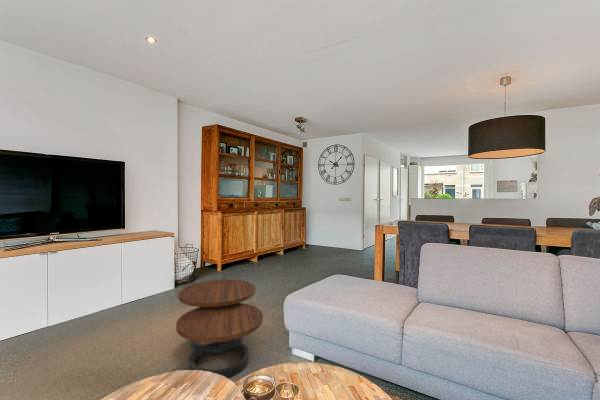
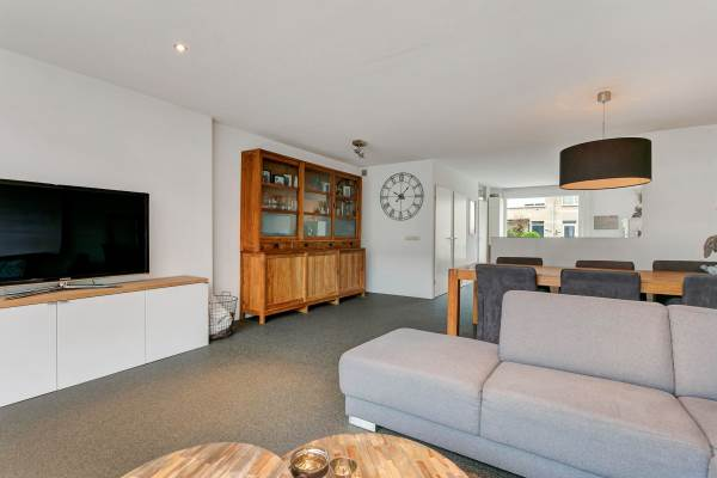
- coffee table [175,278,264,379]
